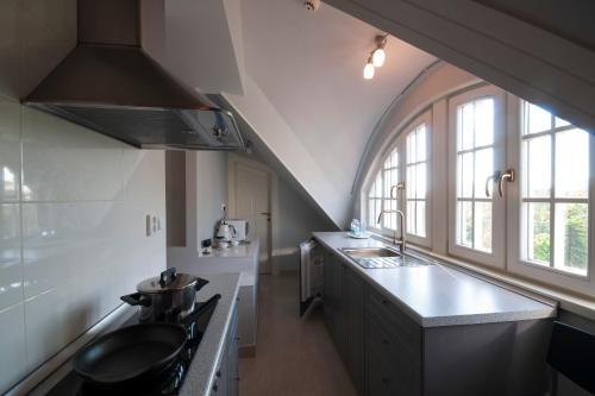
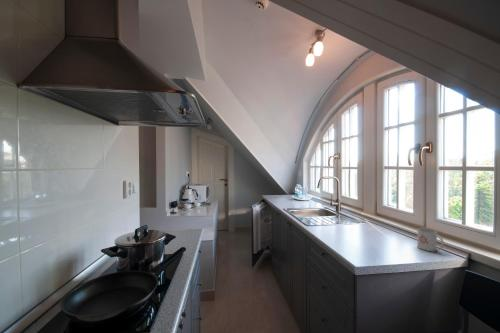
+ mug [416,227,445,252]
